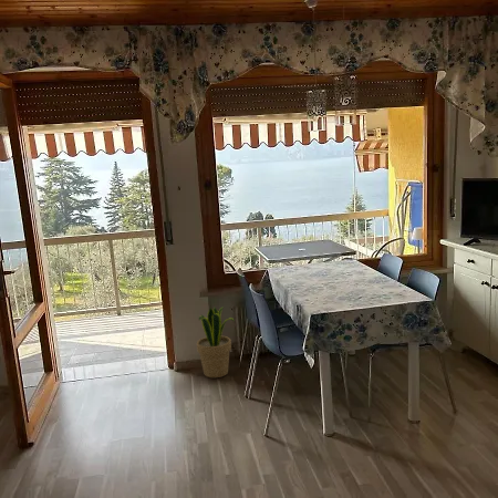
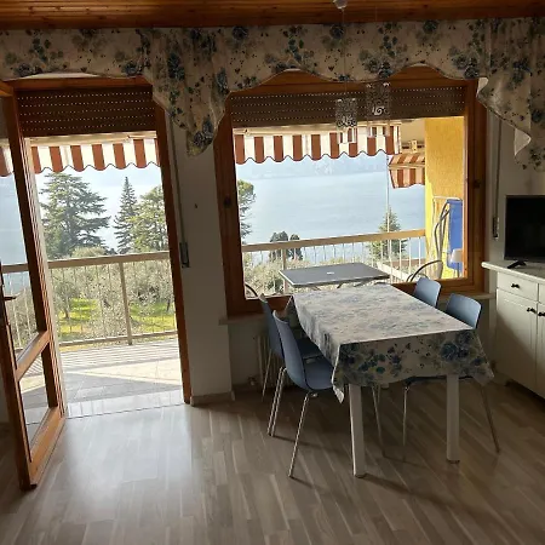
- potted plant [196,305,236,378]
